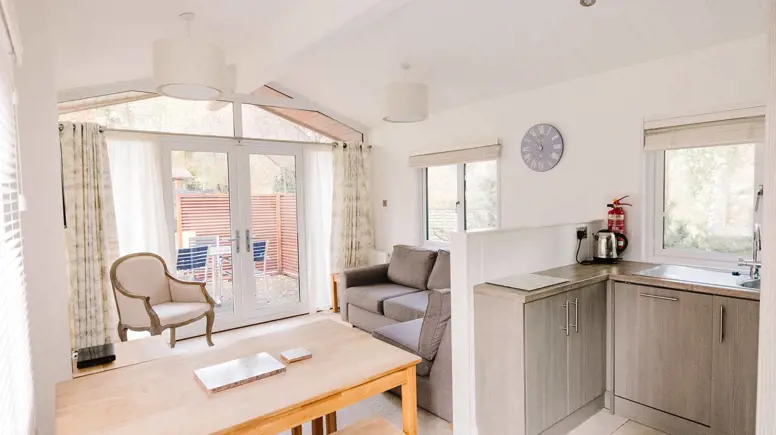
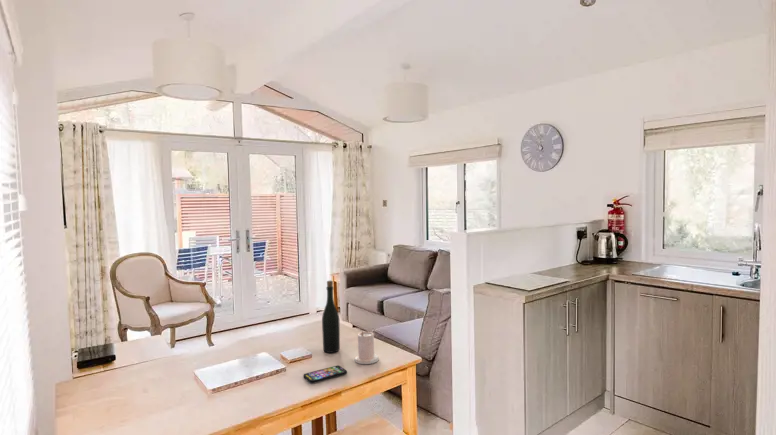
+ smartphone [302,365,348,384]
+ candle [354,330,379,365]
+ bottle [321,280,341,354]
